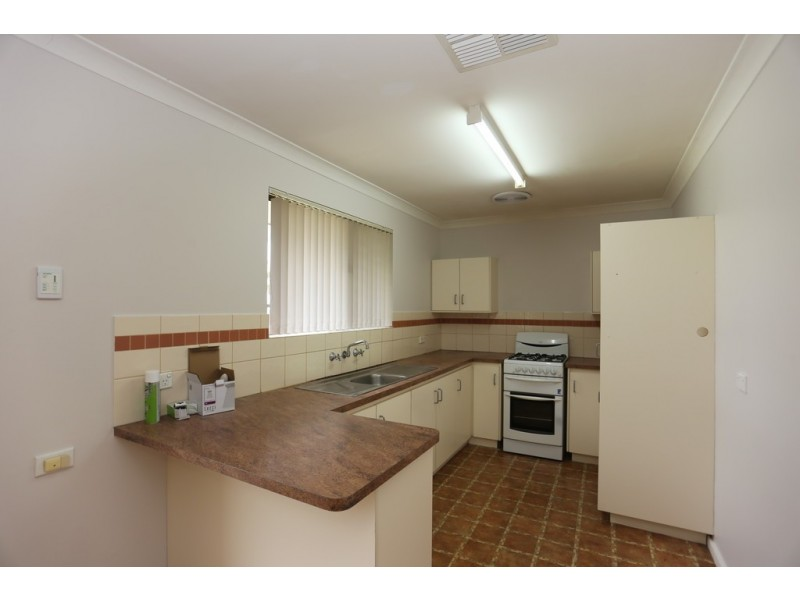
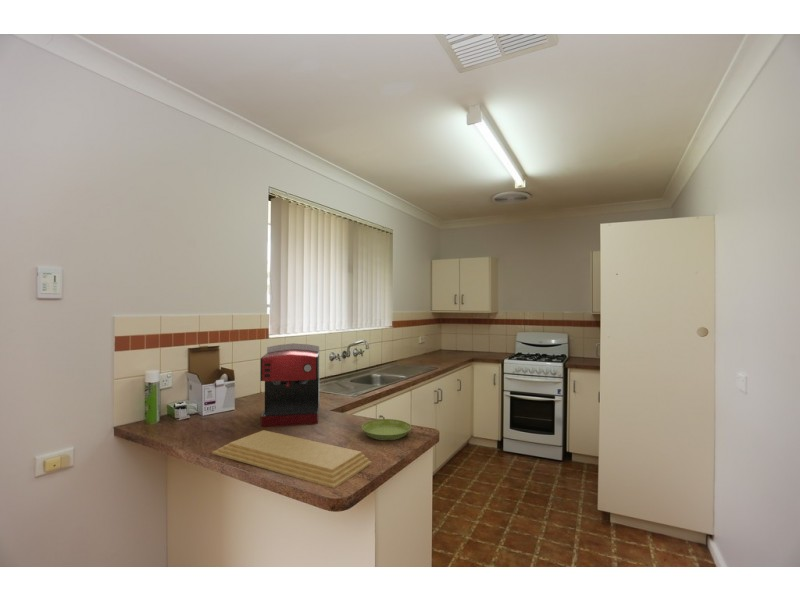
+ coffee maker [260,342,320,428]
+ saucer [361,418,412,441]
+ cutting board [212,429,372,489]
